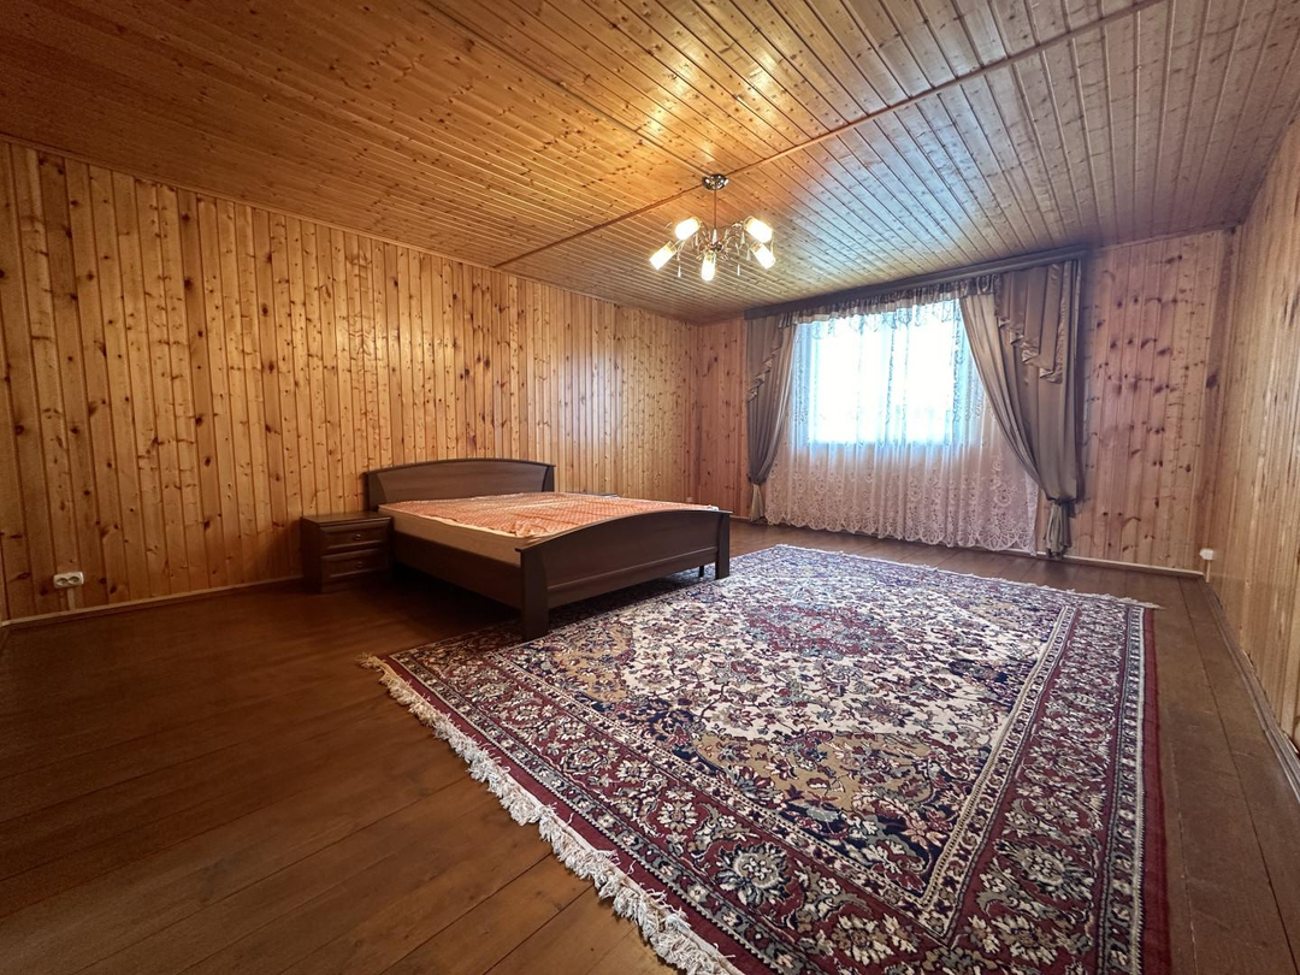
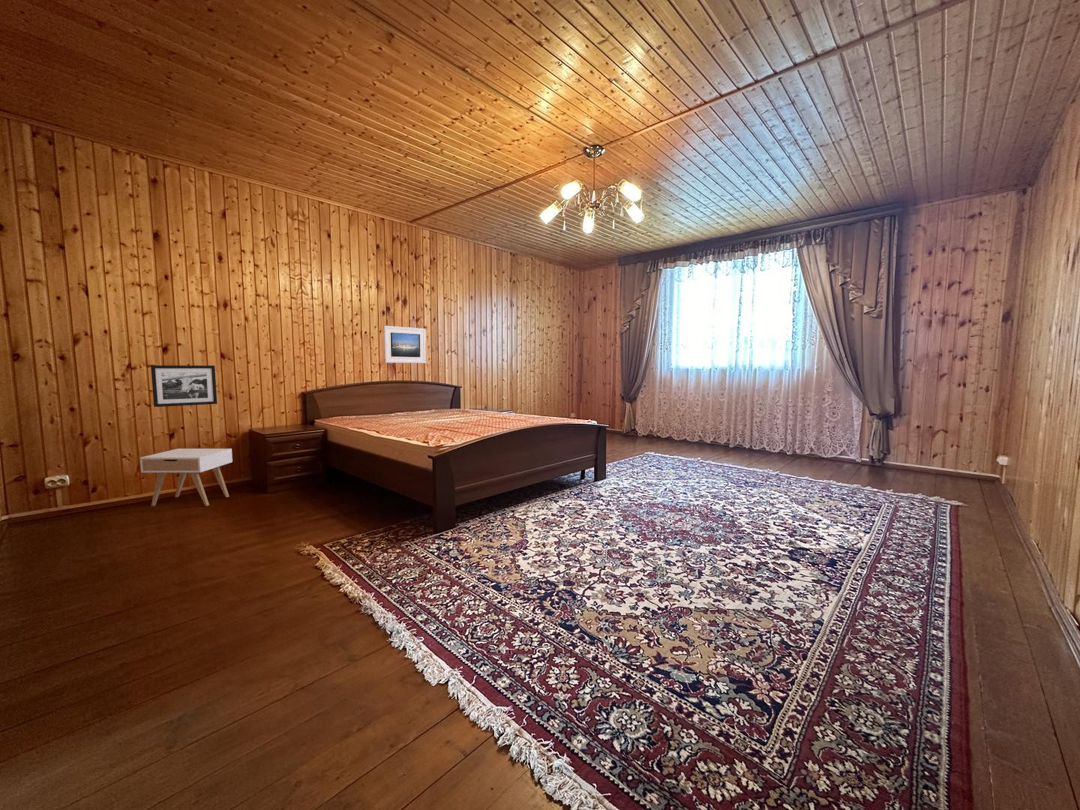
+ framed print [383,325,427,364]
+ picture frame [150,364,218,408]
+ nightstand [139,448,233,507]
